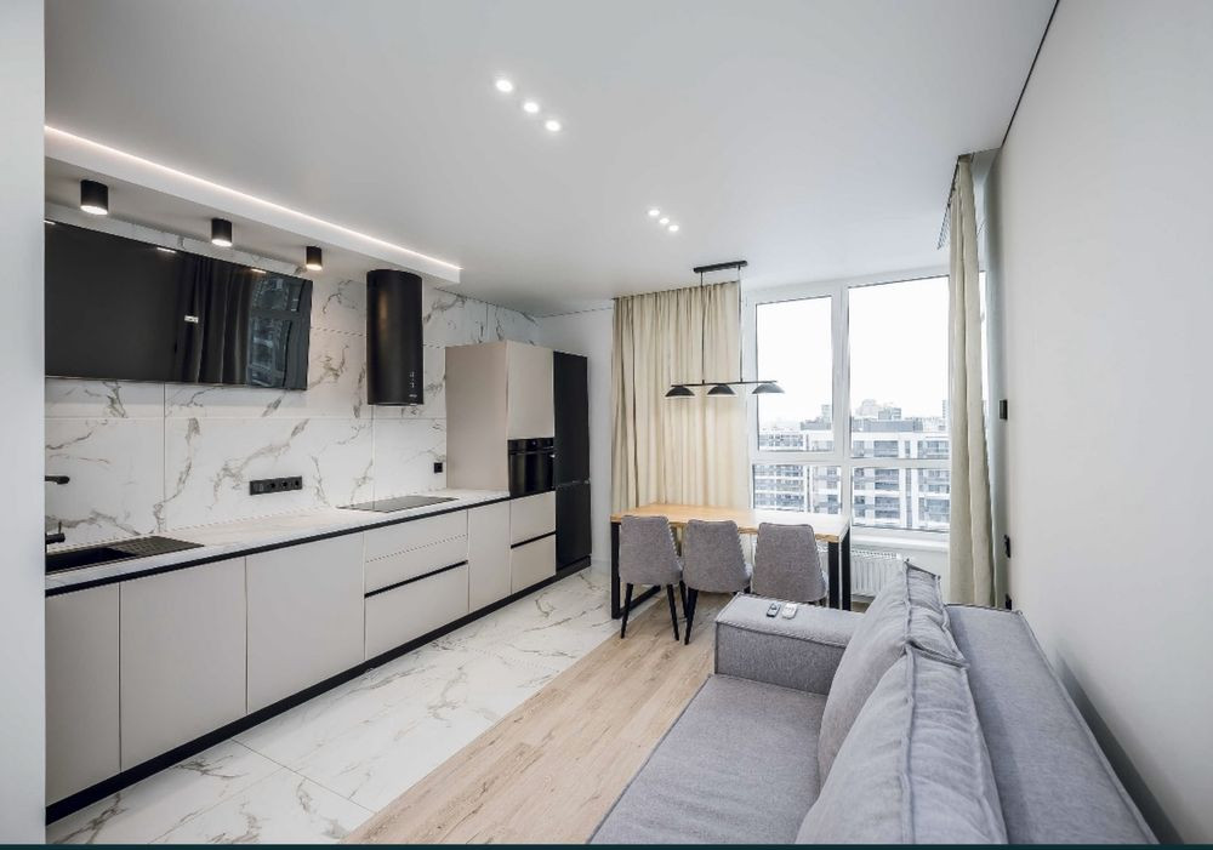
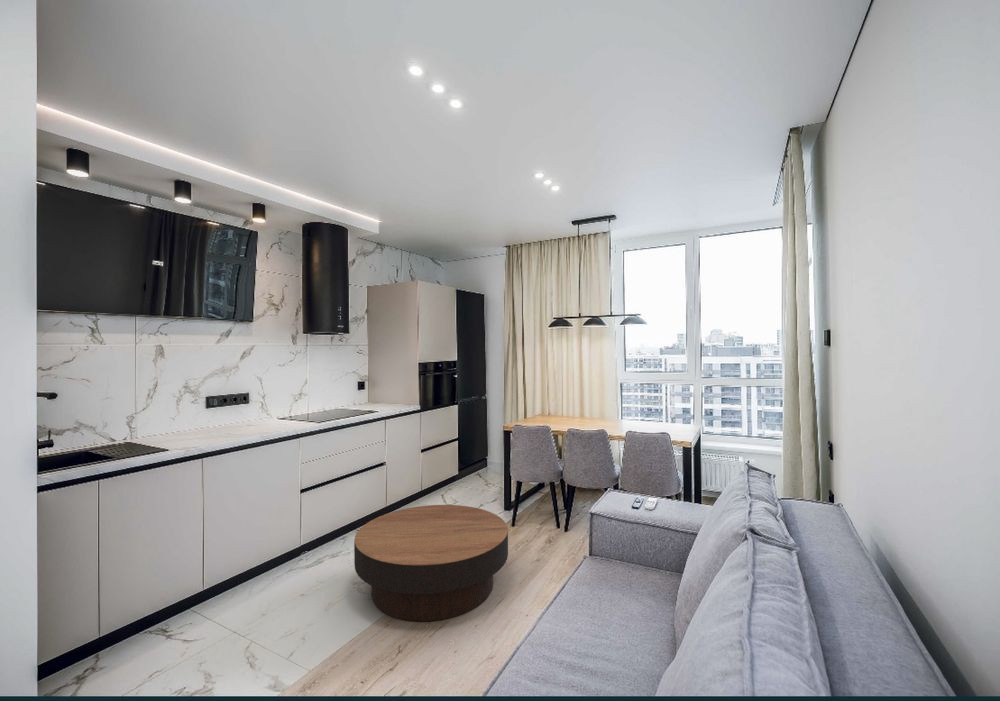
+ coffee table [353,504,509,622]
